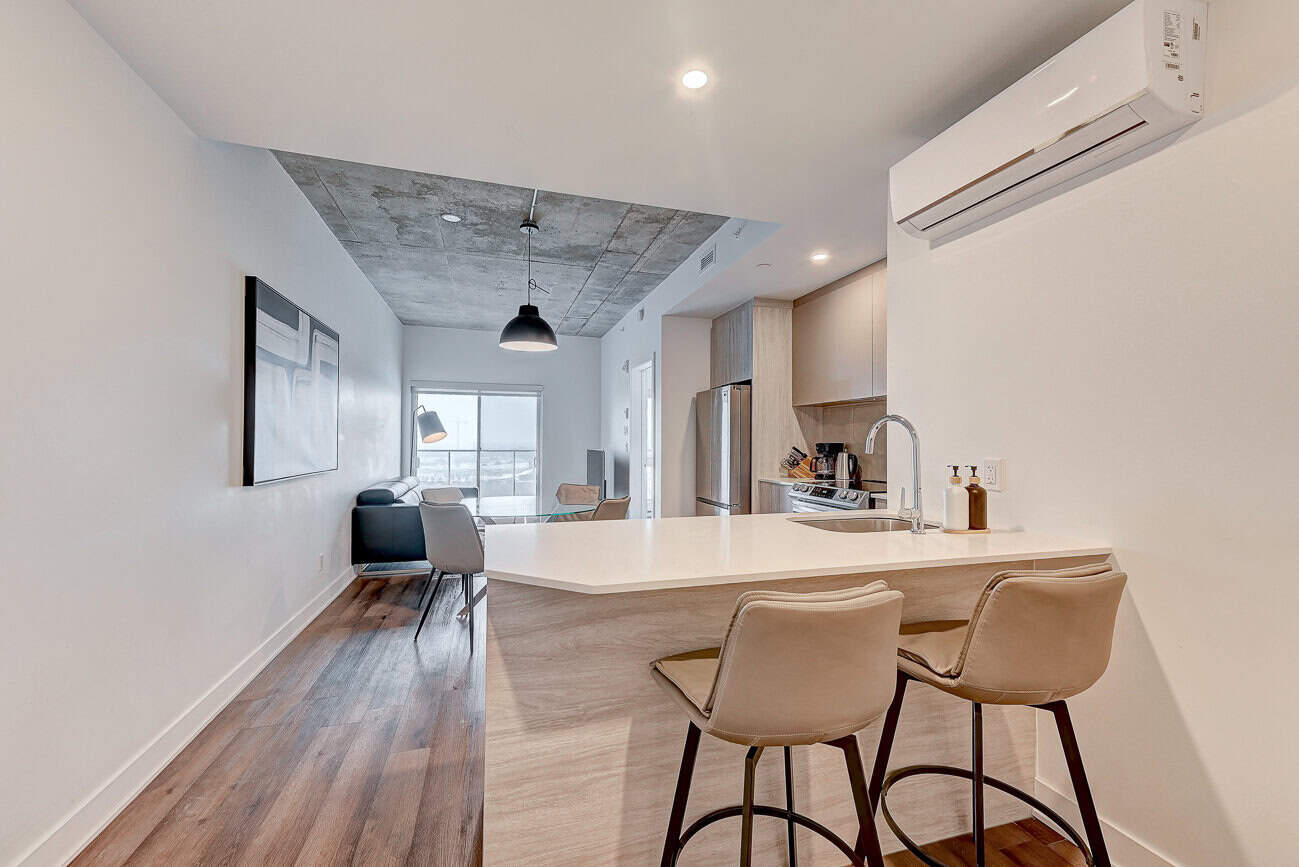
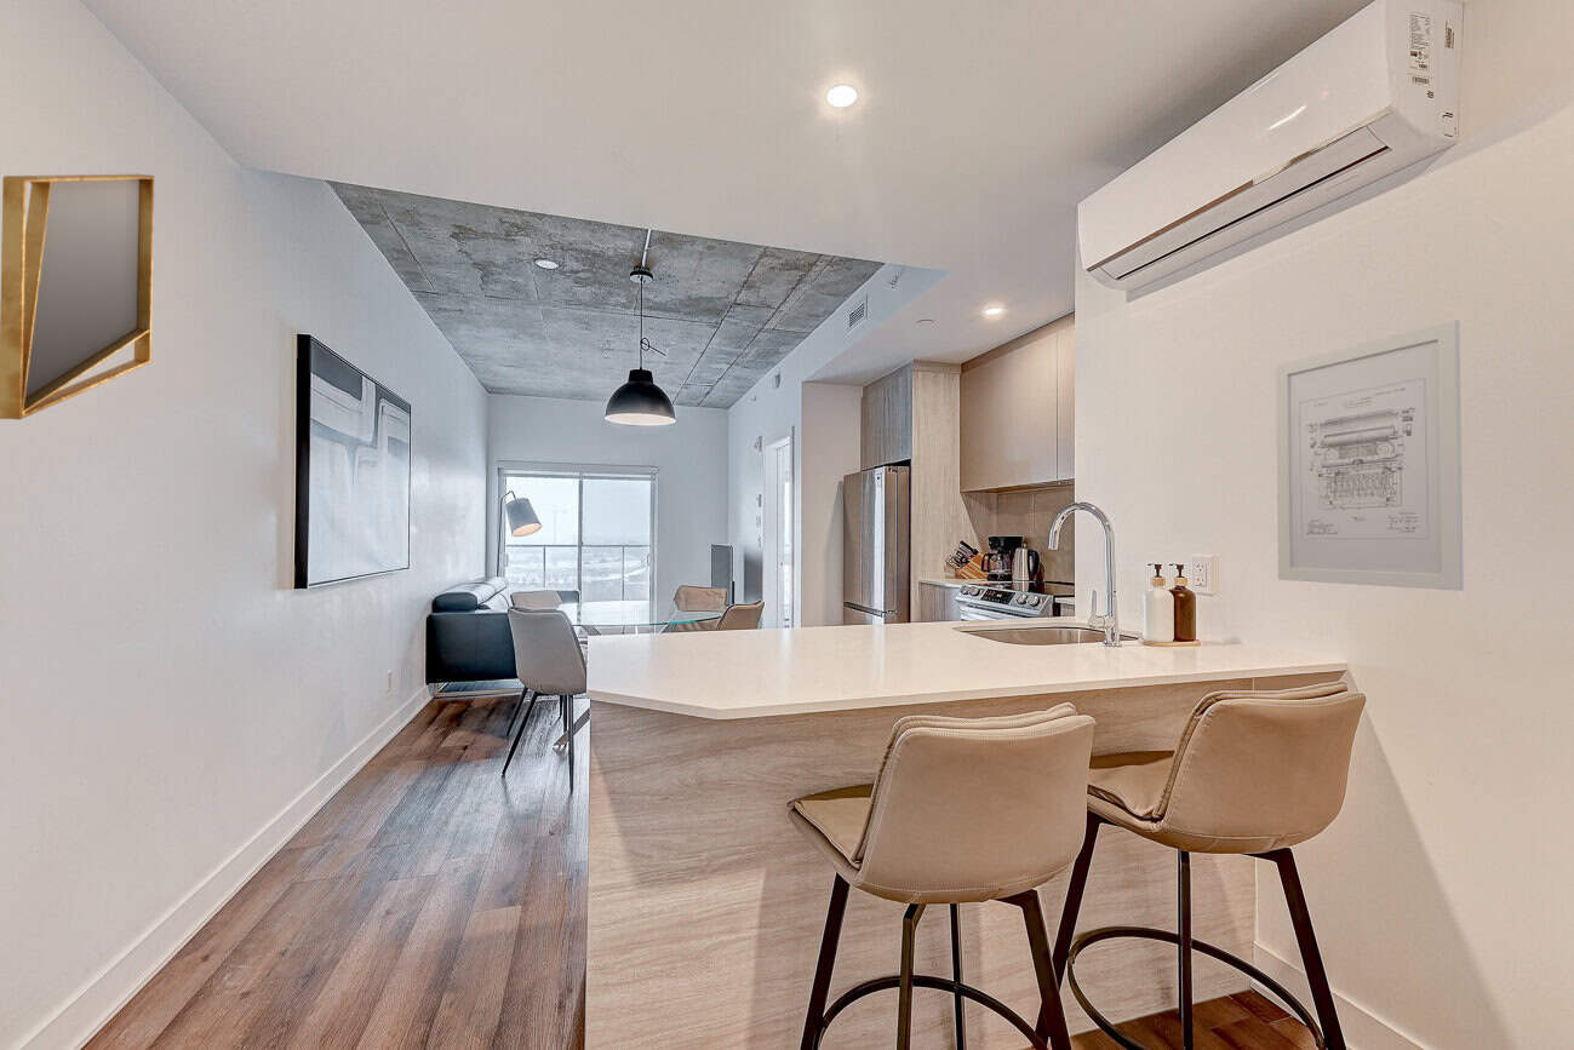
+ home mirror [0,173,155,420]
+ wall art [1275,319,1465,592]
